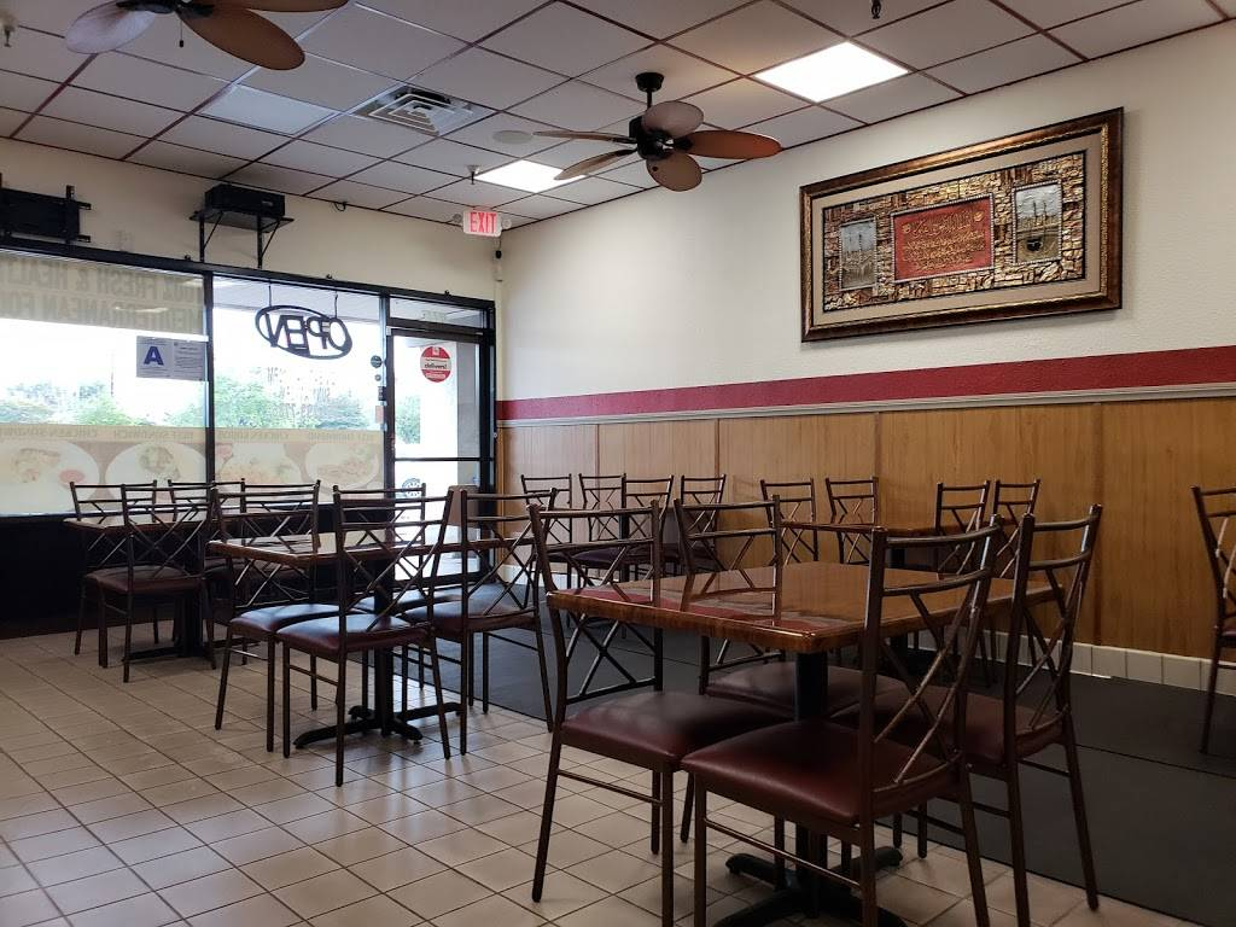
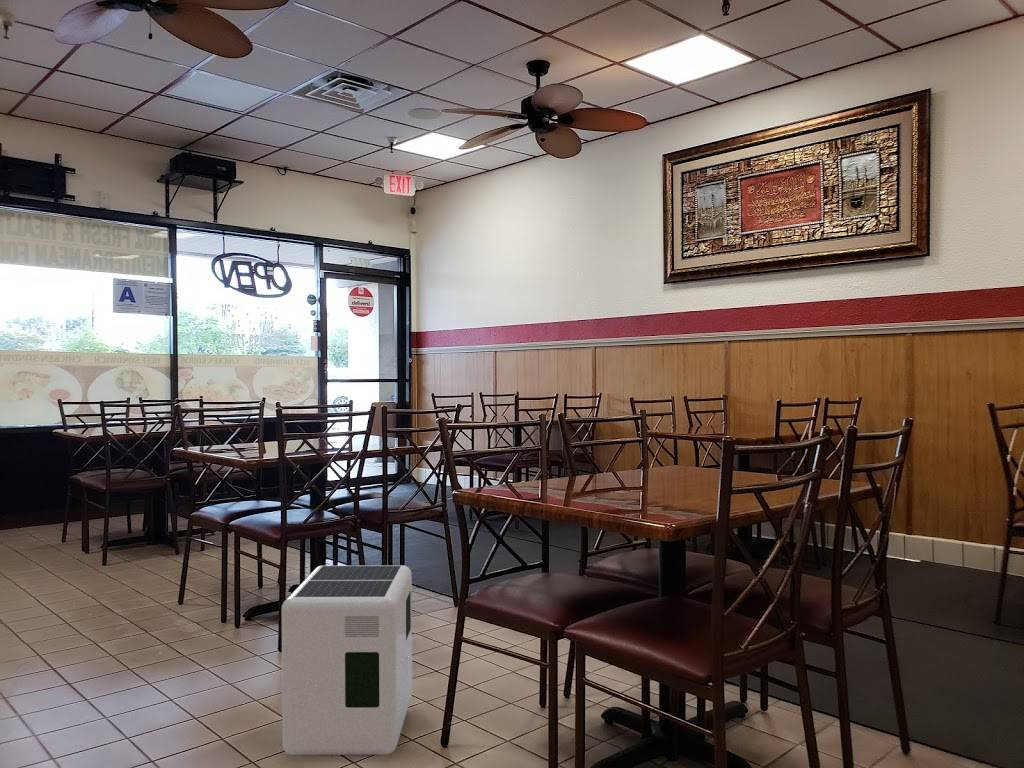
+ air purifier [281,564,413,756]
